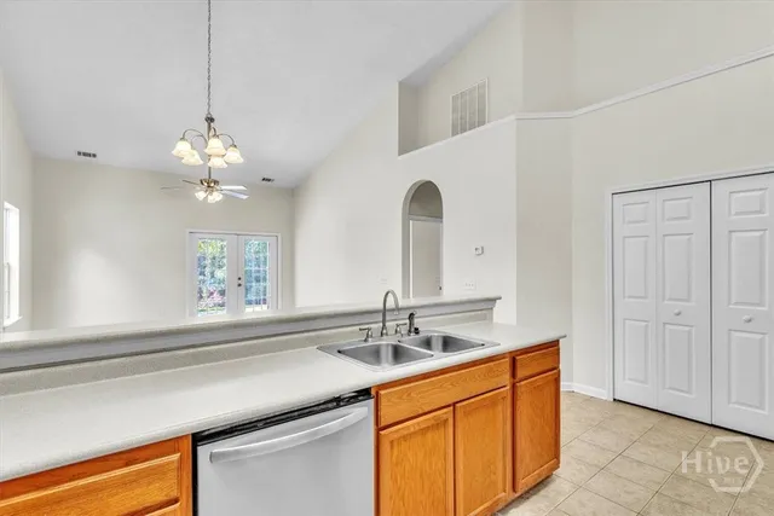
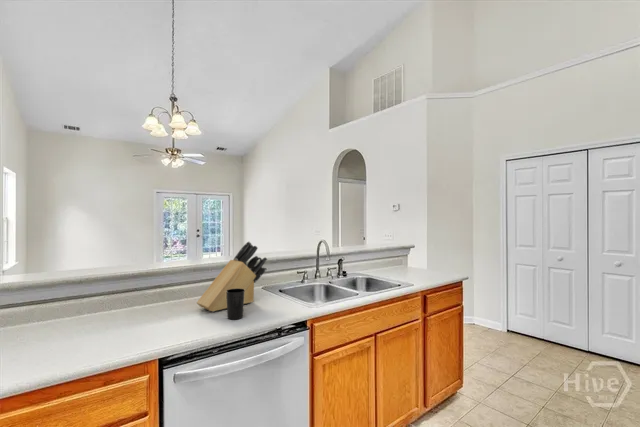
+ cup [226,288,245,321]
+ knife block [196,241,268,312]
